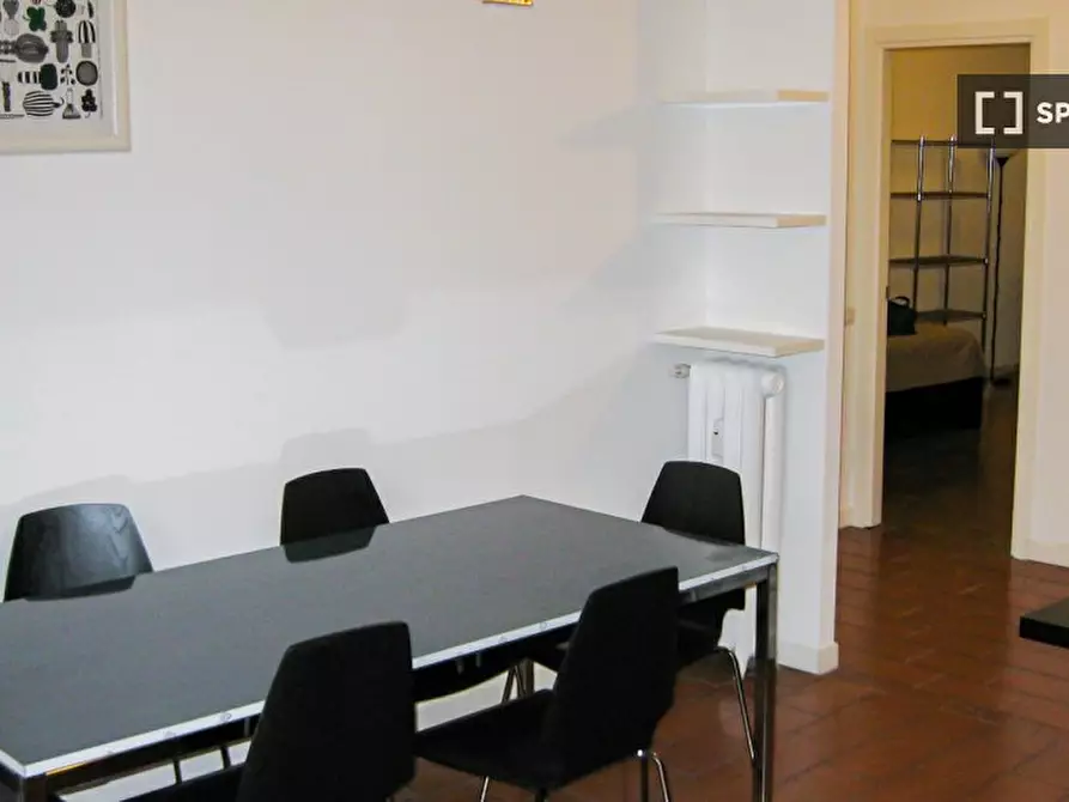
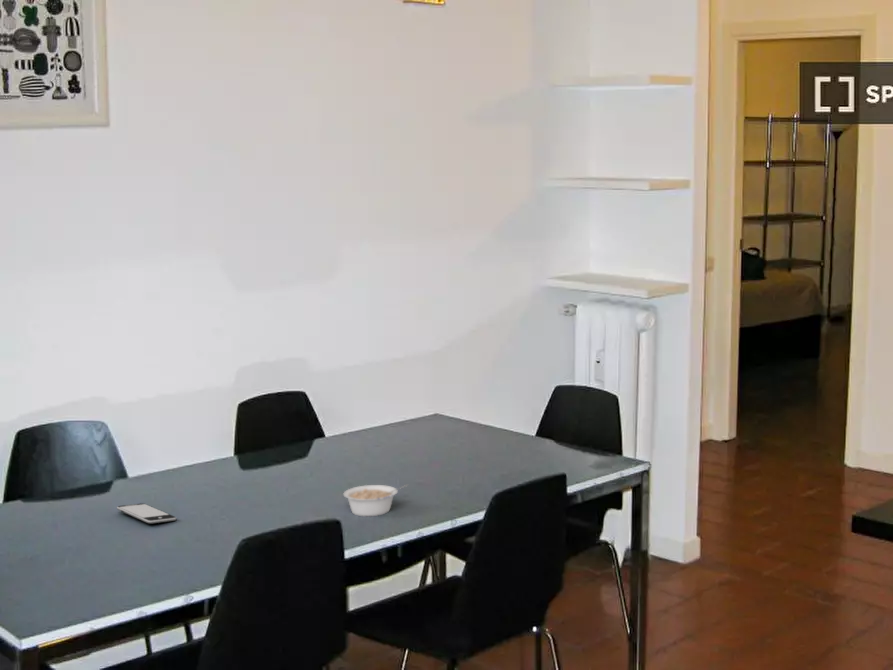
+ legume [342,483,409,517]
+ smartphone [116,502,177,524]
